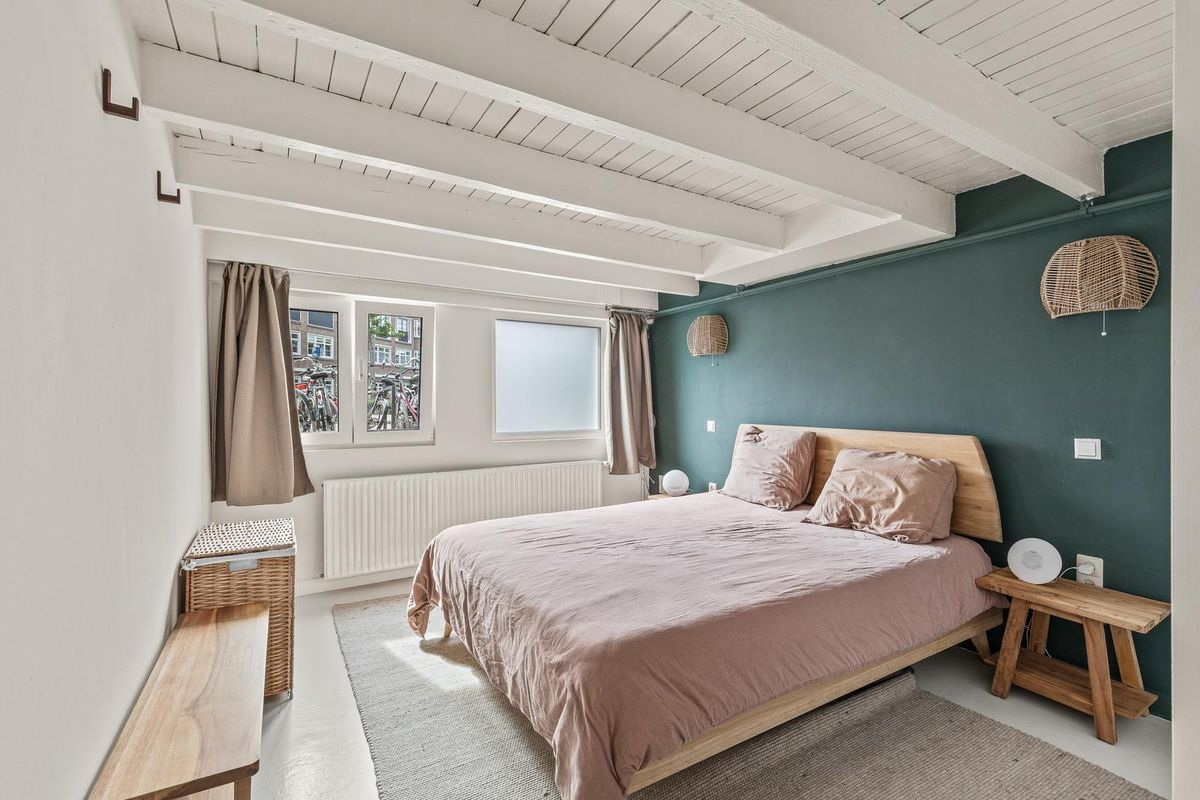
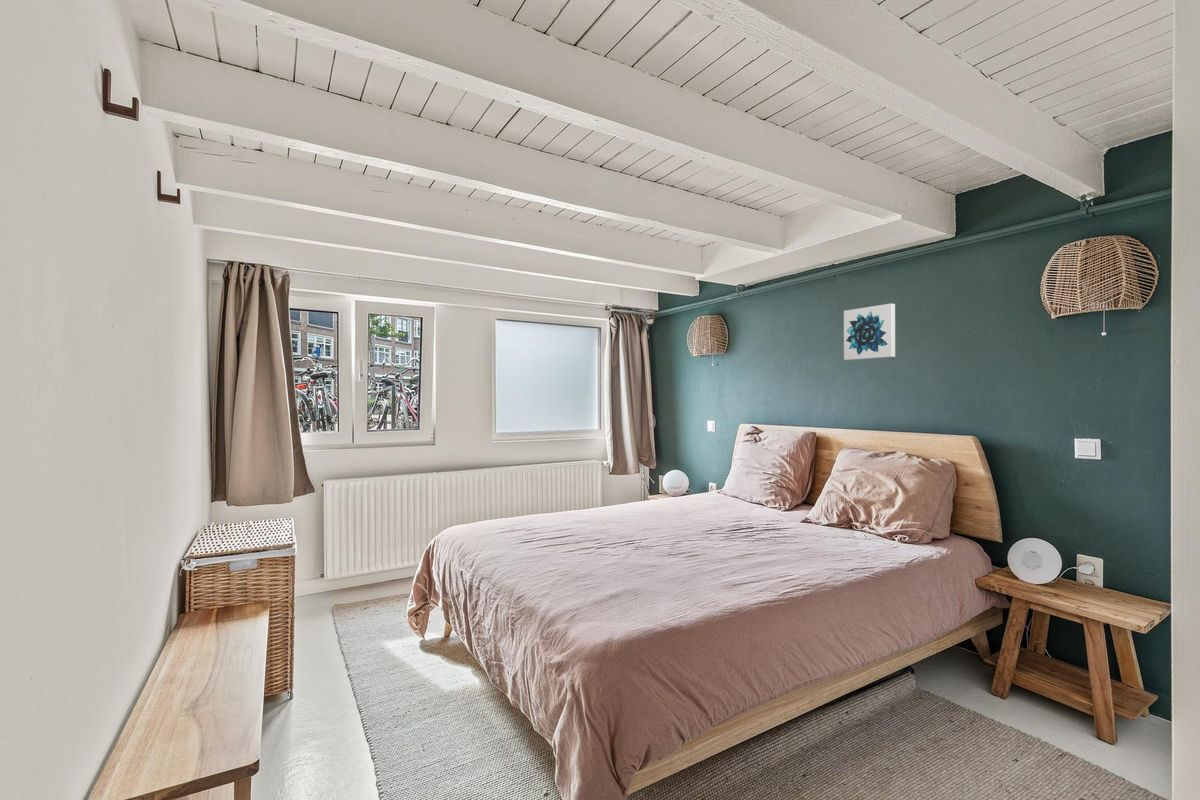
+ wall art [843,303,896,361]
